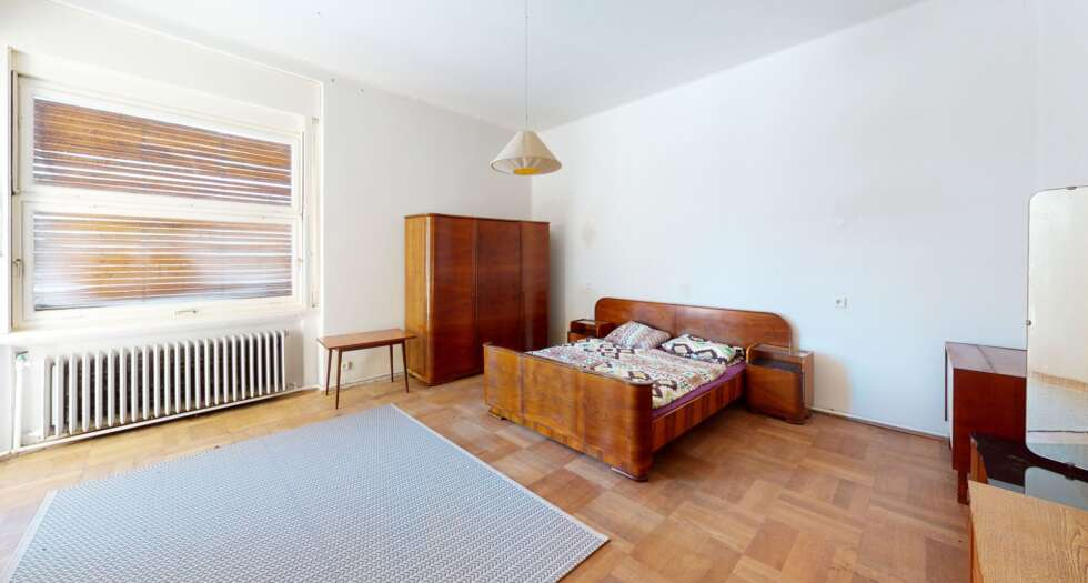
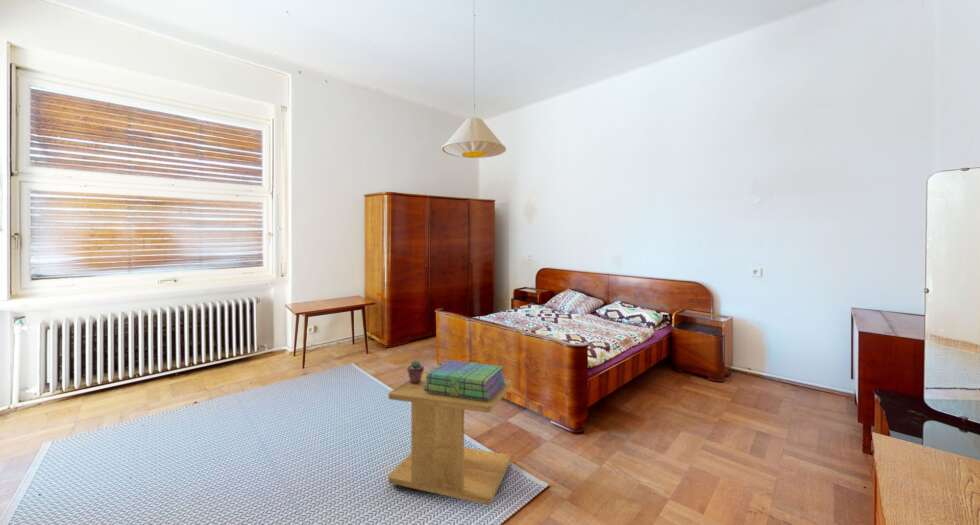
+ side table [387,370,512,505]
+ potted succulent [406,359,425,384]
+ stack of books [424,359,506,401]
